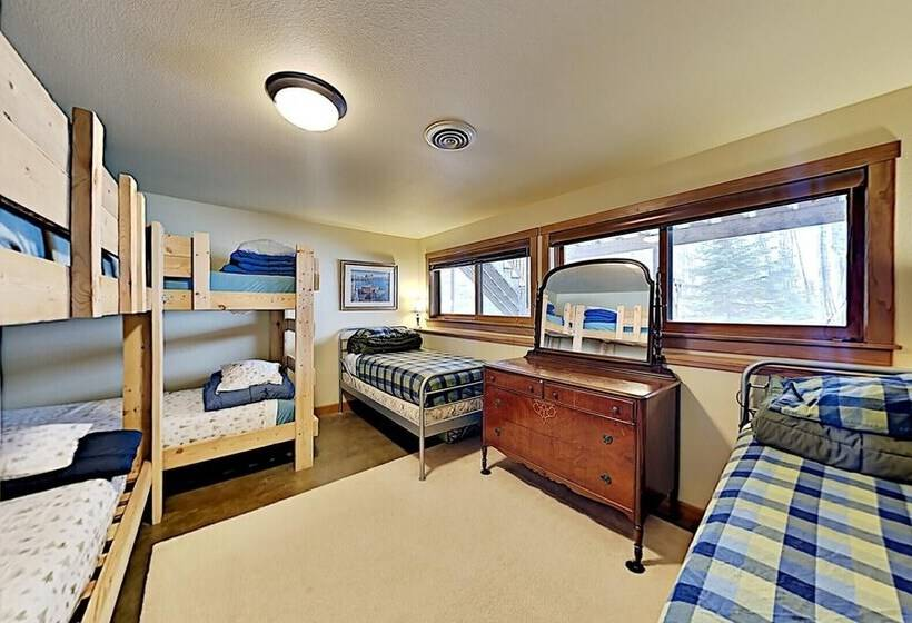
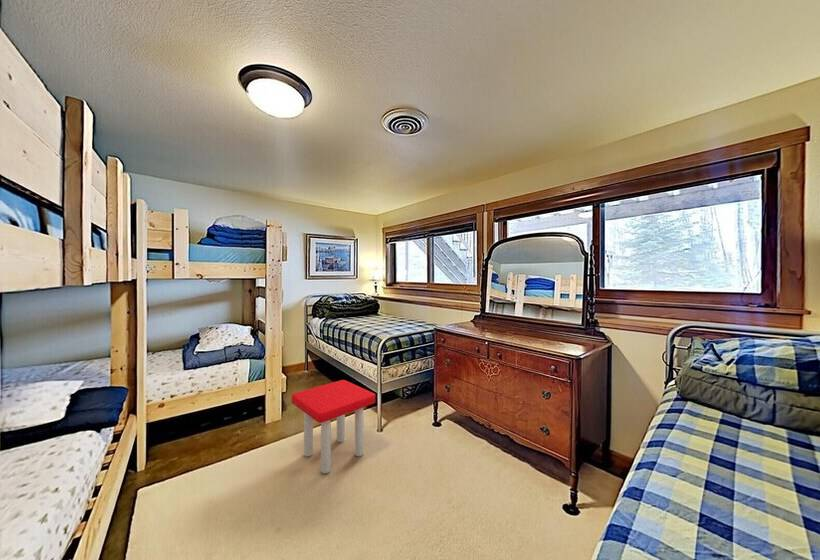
+ stool [290,379,376,474]
